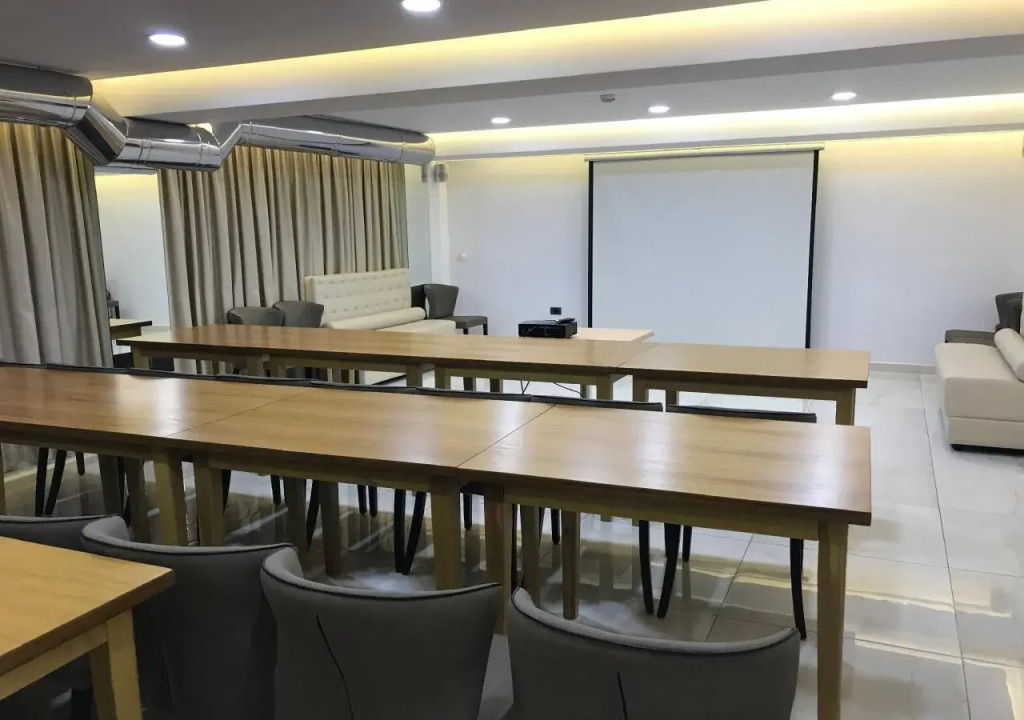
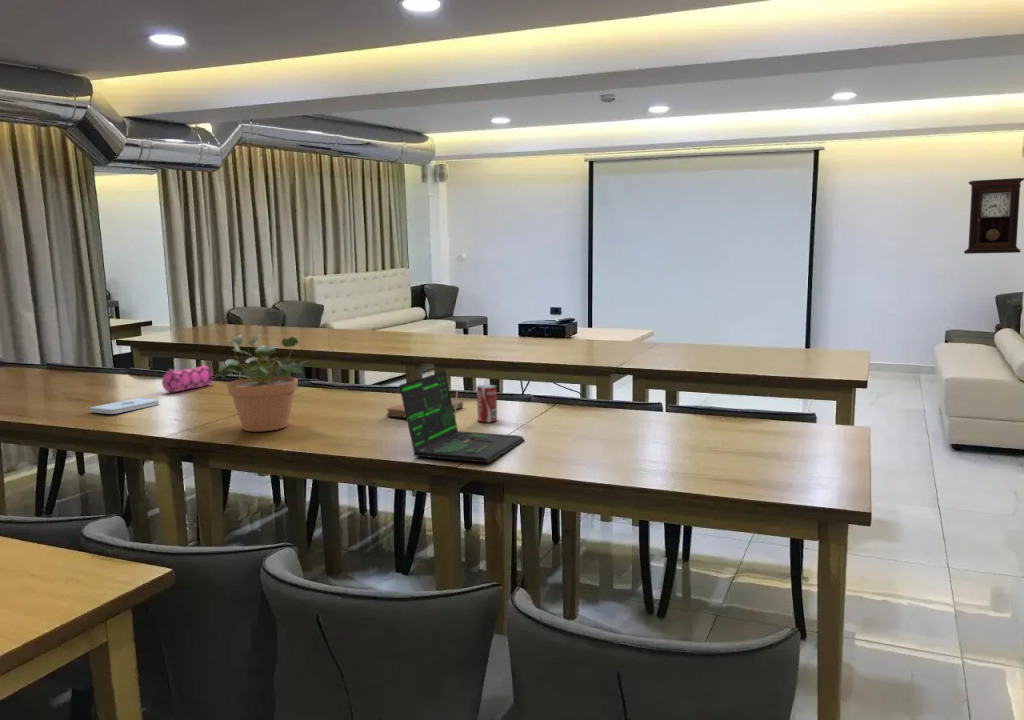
+ notebook [385,399,464,419]
+ laptop [398,370,526,464]
+ pencil case [161,364,213,393]
+ beverage can [476,384,498,423]
+ notepad [89,397,160,415]
+ pendulum clock [963,177,1024,255]
+ potted plant [212,332,308,433]
